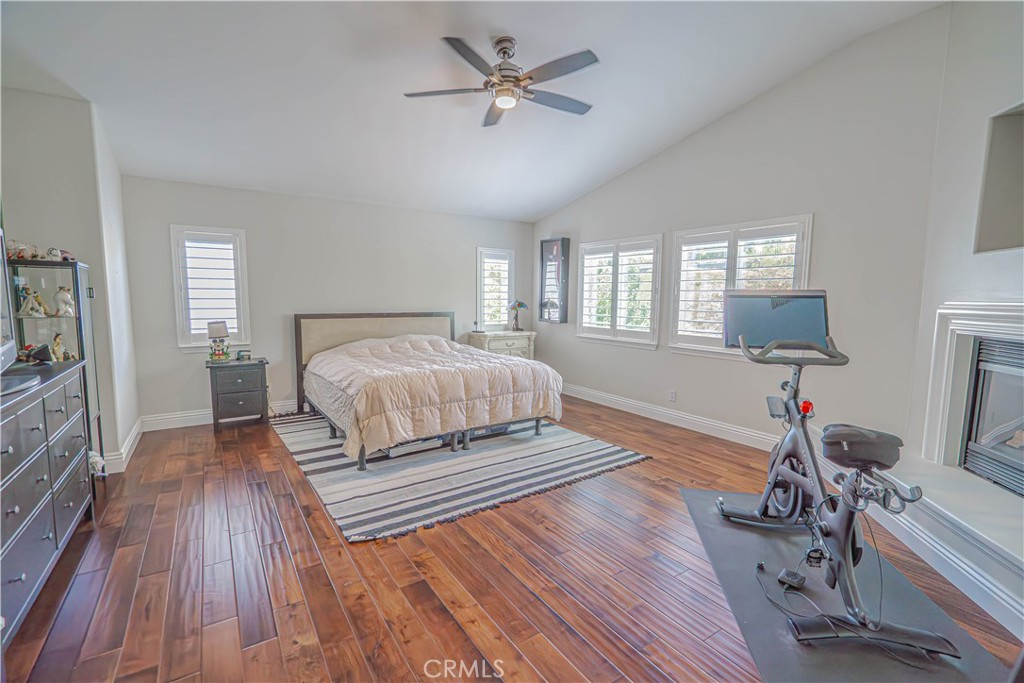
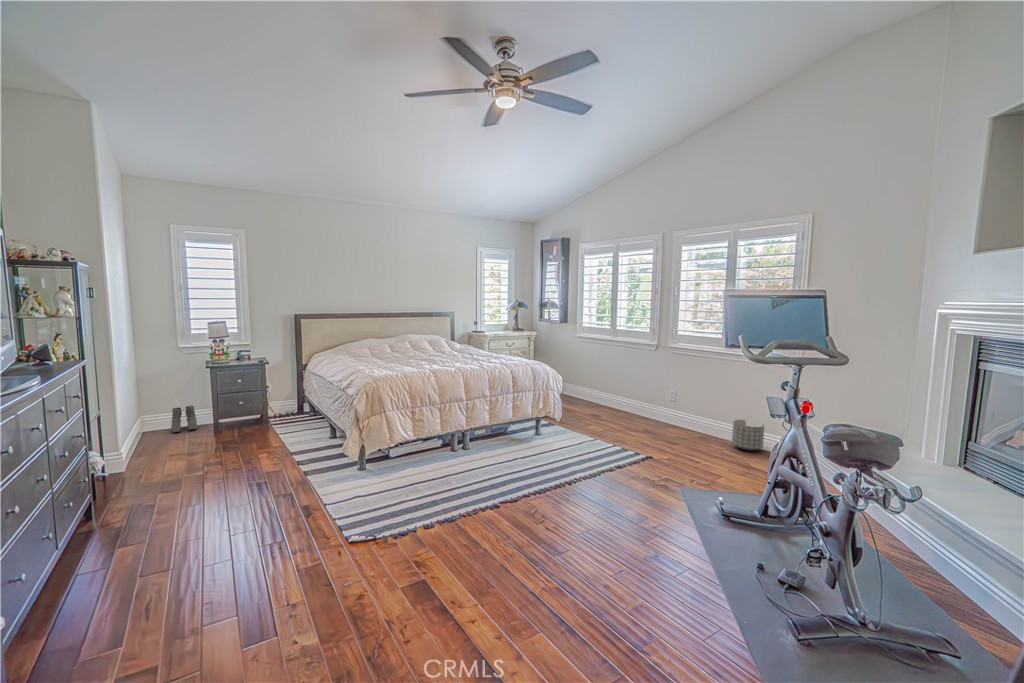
+ boots [170,405,198,433]
+ planter [731,419,765,452]
